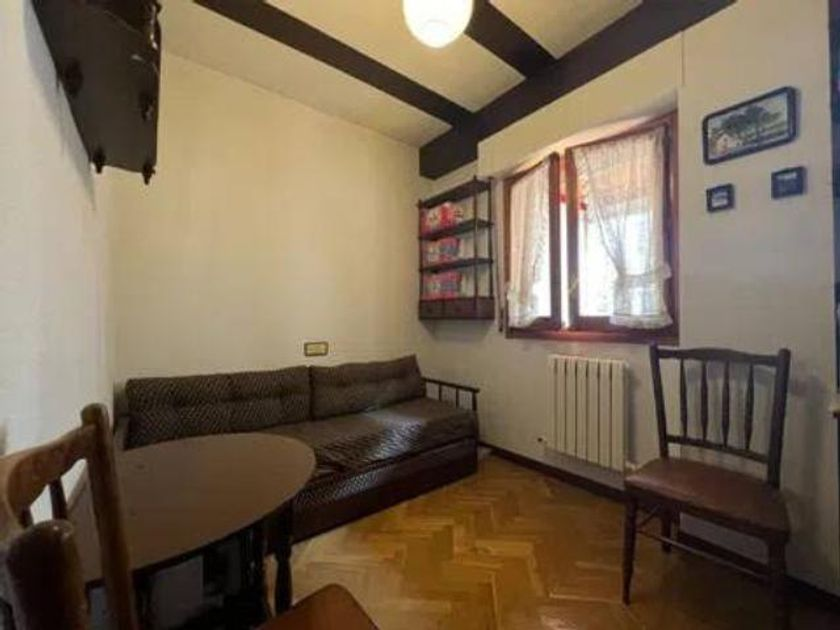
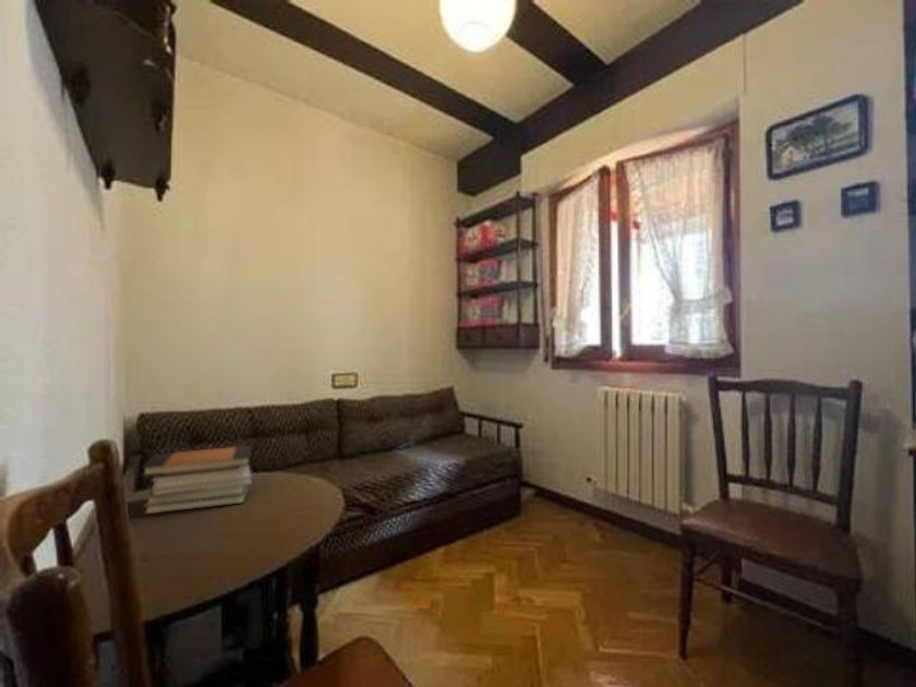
+ book stack [141,445,253,516]
